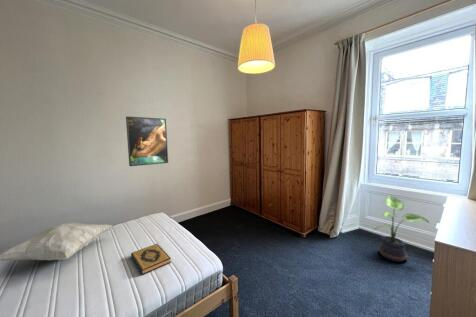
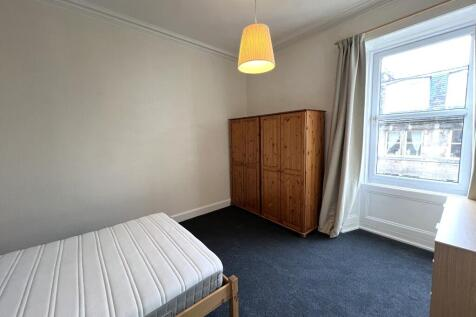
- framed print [125,115,169,167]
- potted plant [372,194,430,263]
- decorative pillow [0,222,114,262]
- hardback book [130,243,172,275]
